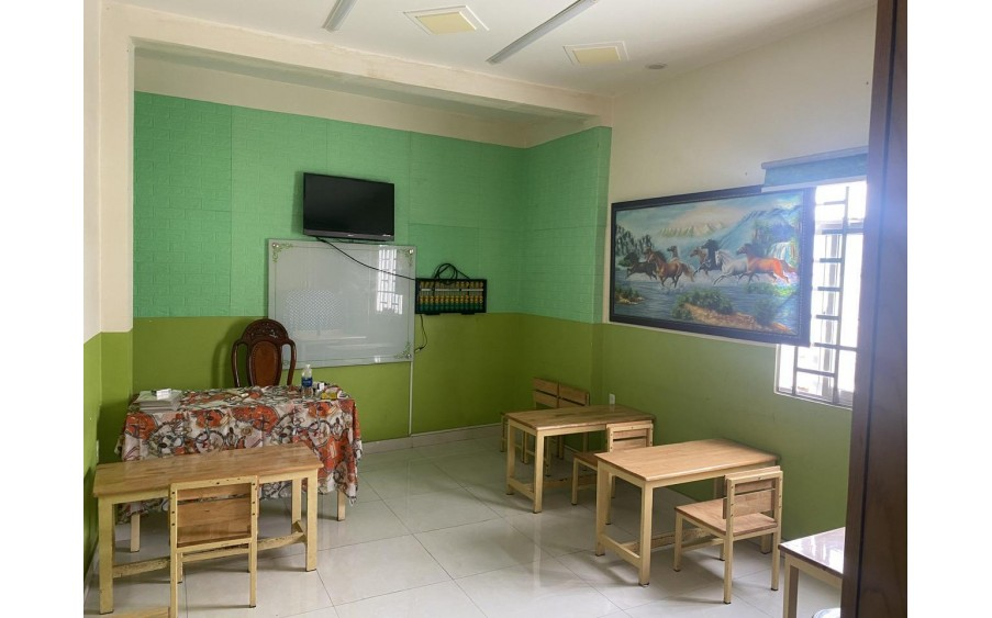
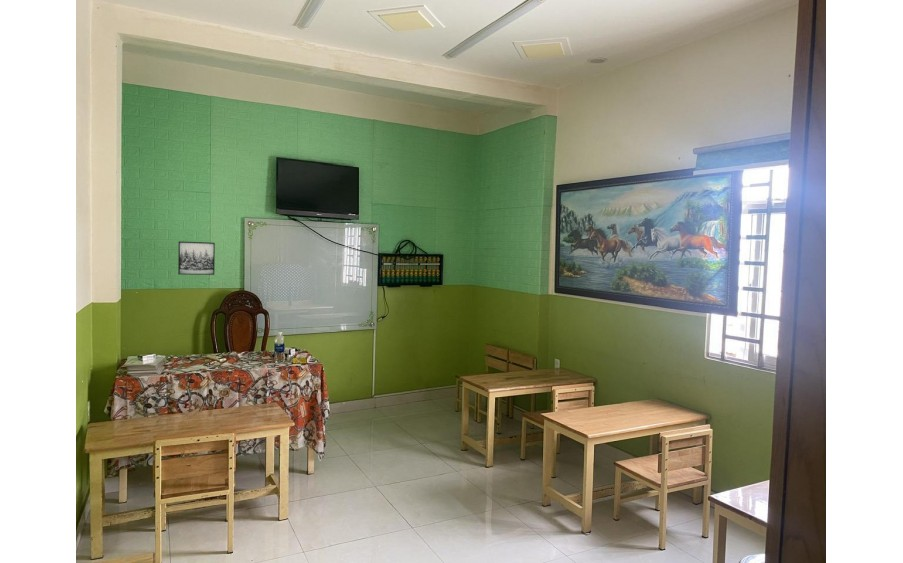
+ wall art [177,240,216,276]
